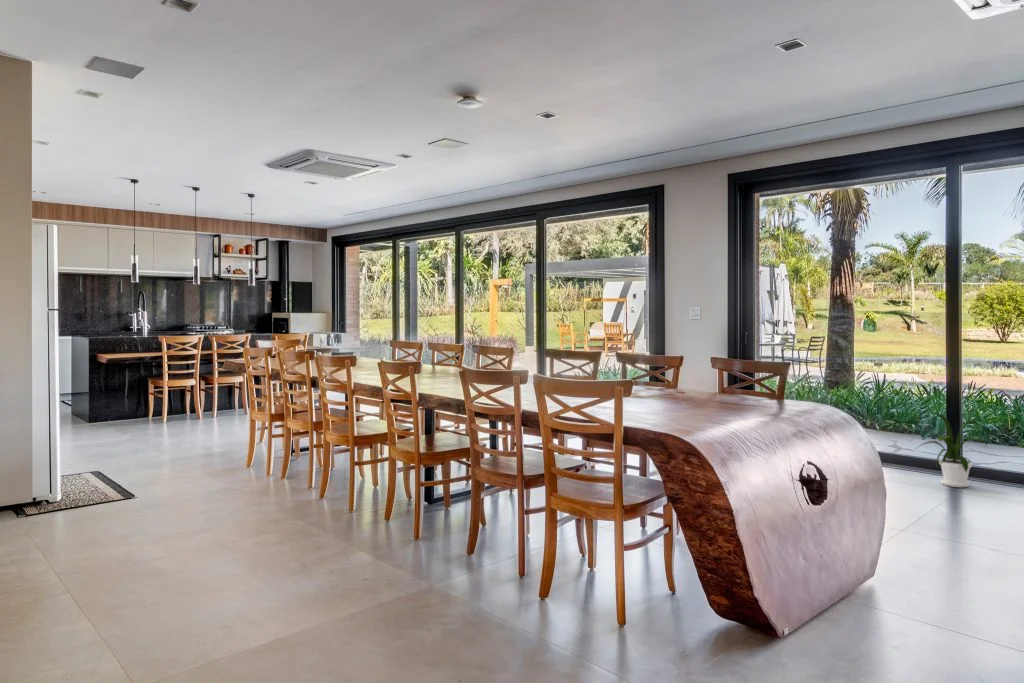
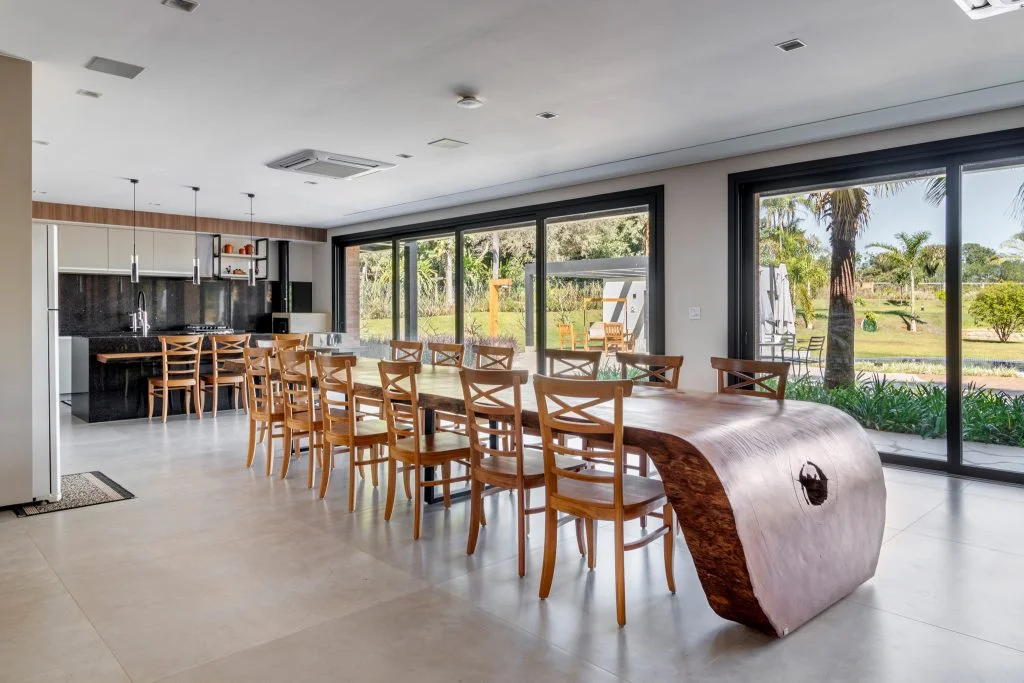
- house plant [914,412,989,488]
